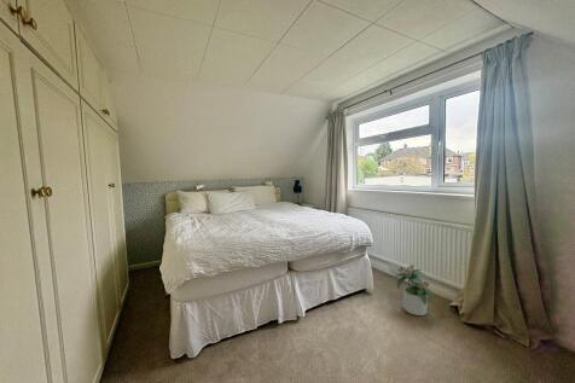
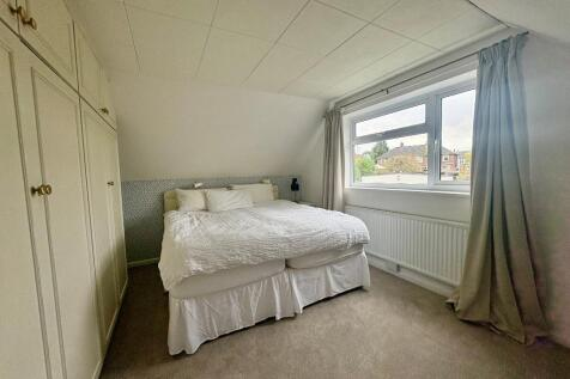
- potted plant [391,263,437,317]
